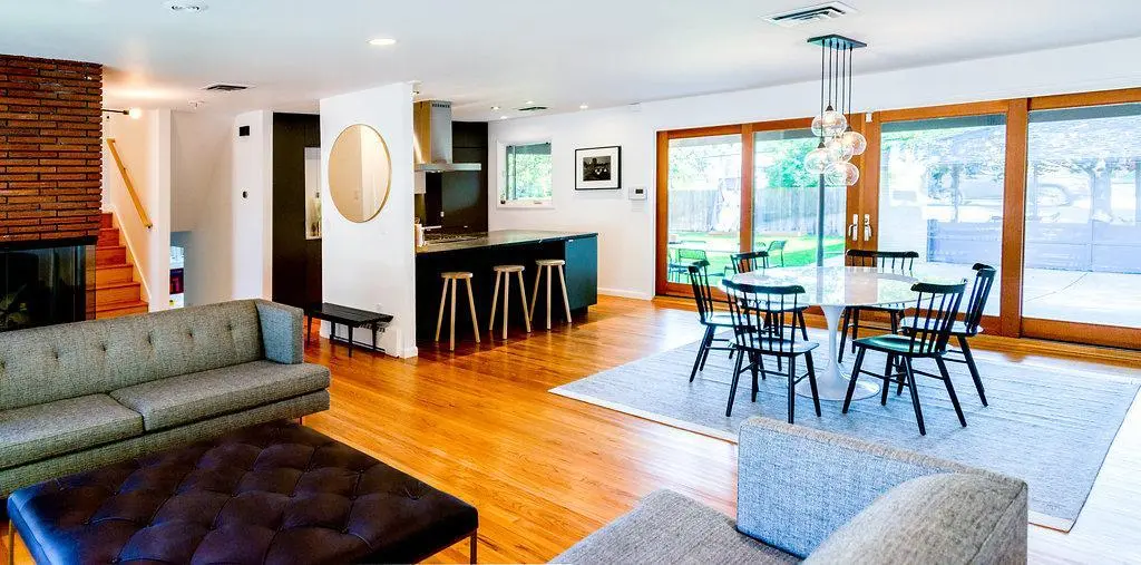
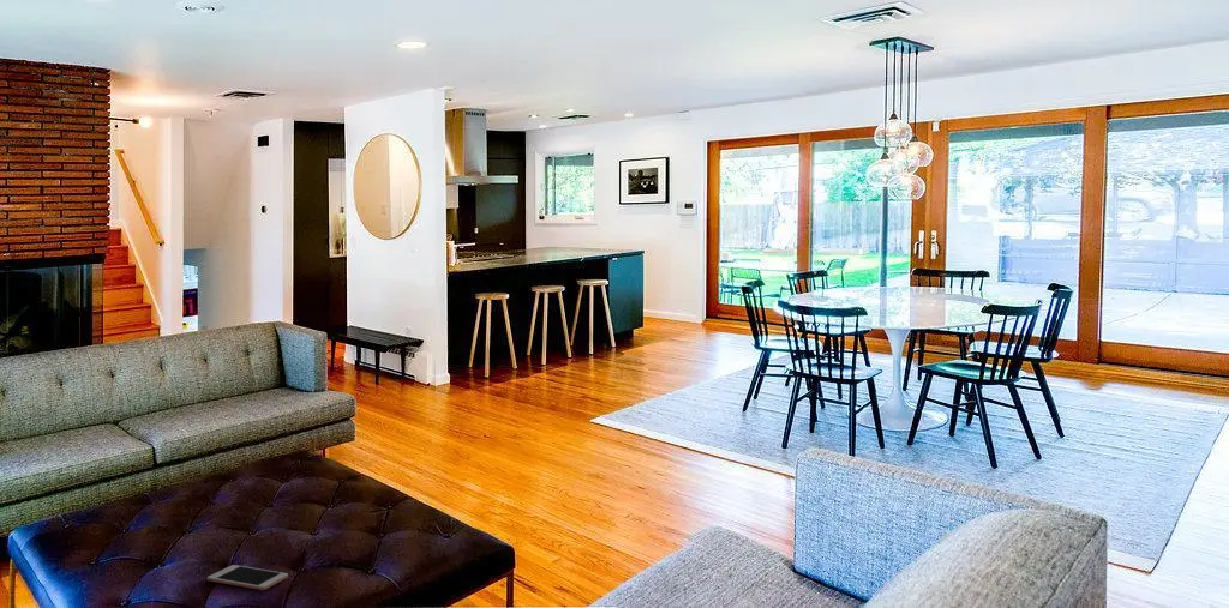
+ cell phone [206,564,289,591]
